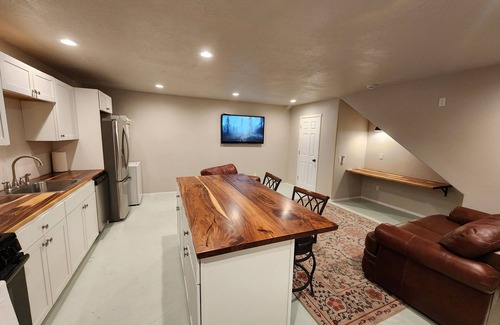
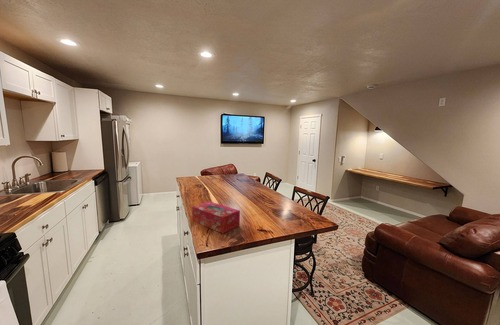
+ tissue box [191,200,241,234]
